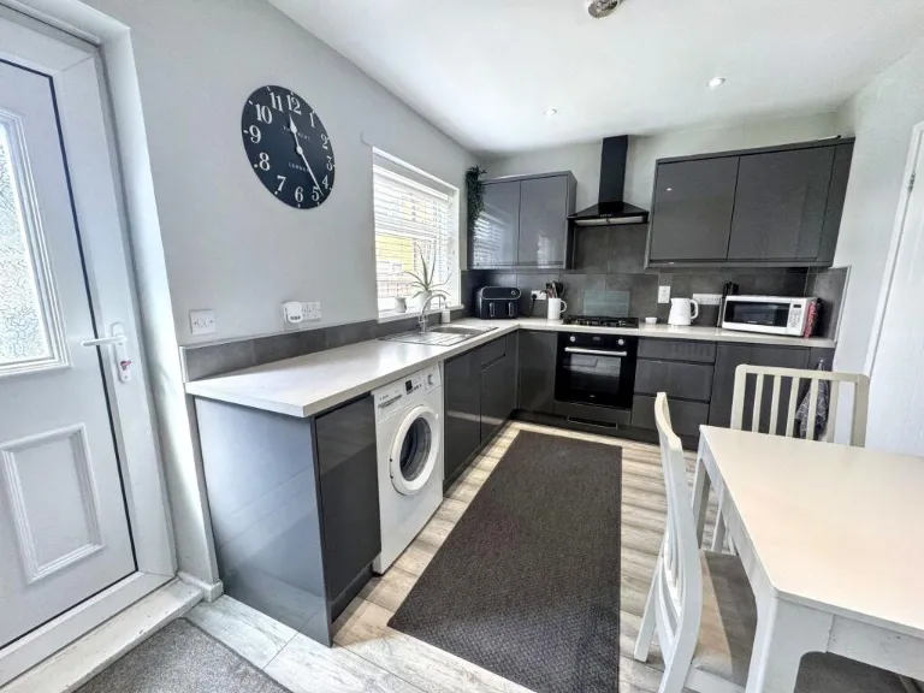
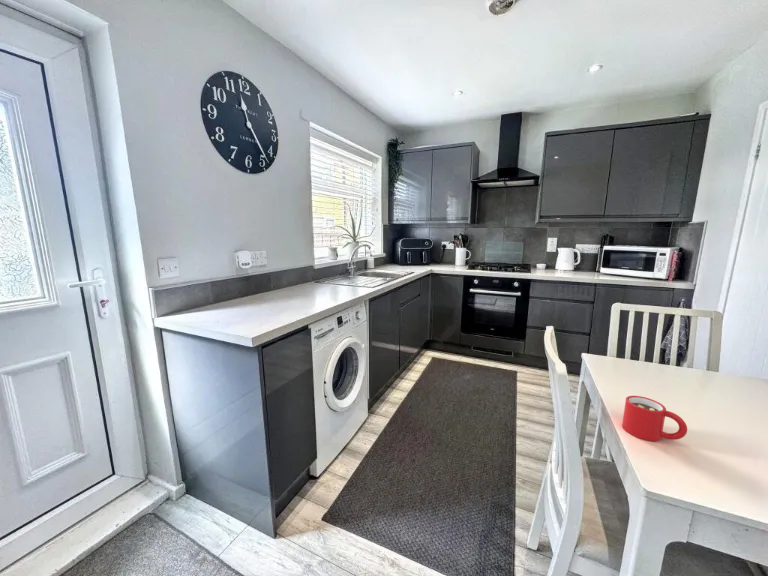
+ mug [621,395,688,442]
